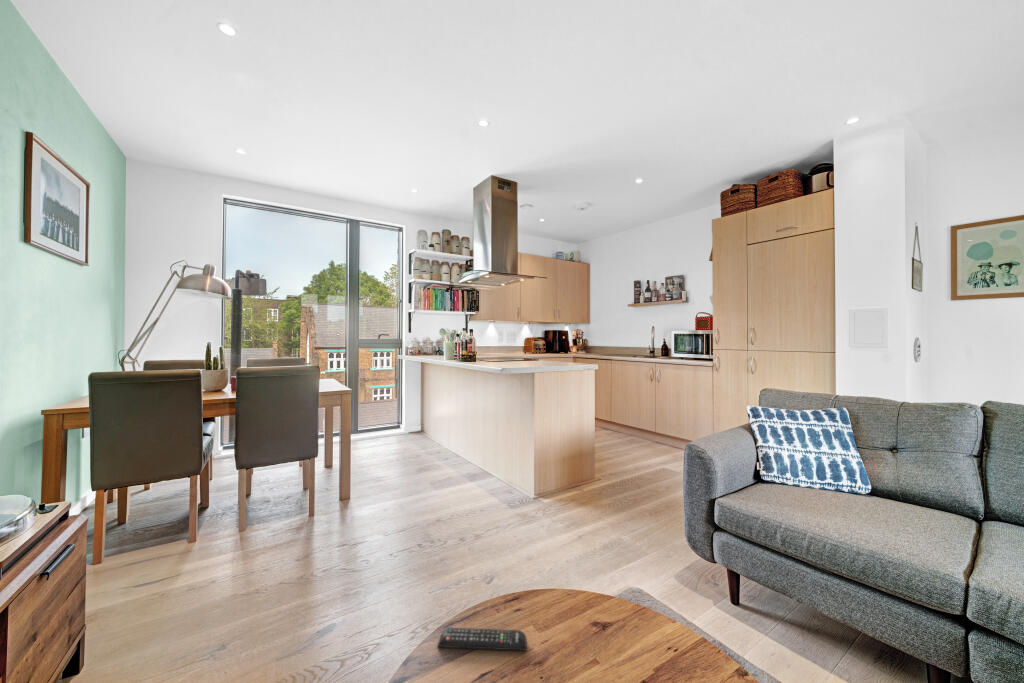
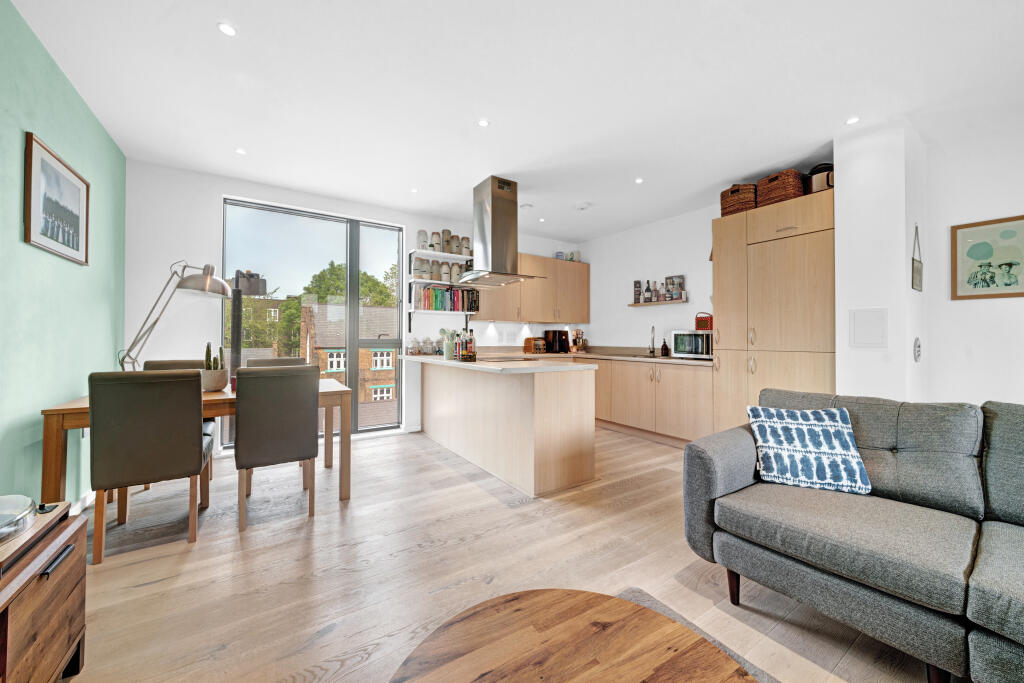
- remote control [436,627,528,652]
